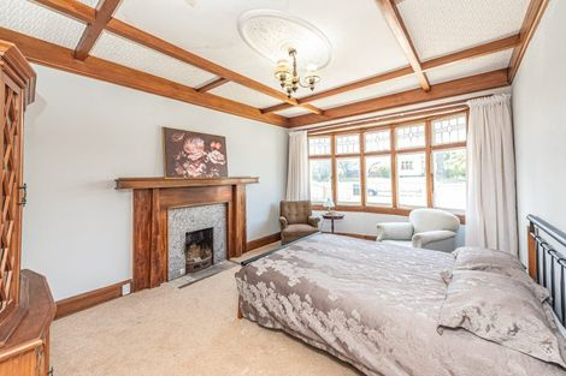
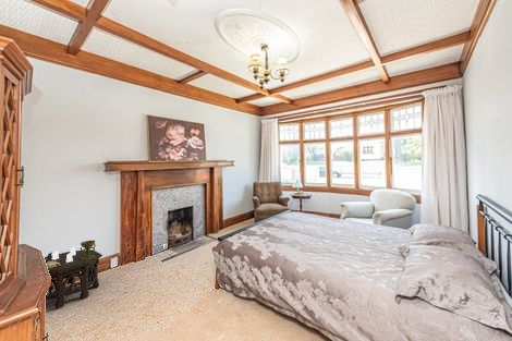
+ side table [44,240,103,309]
